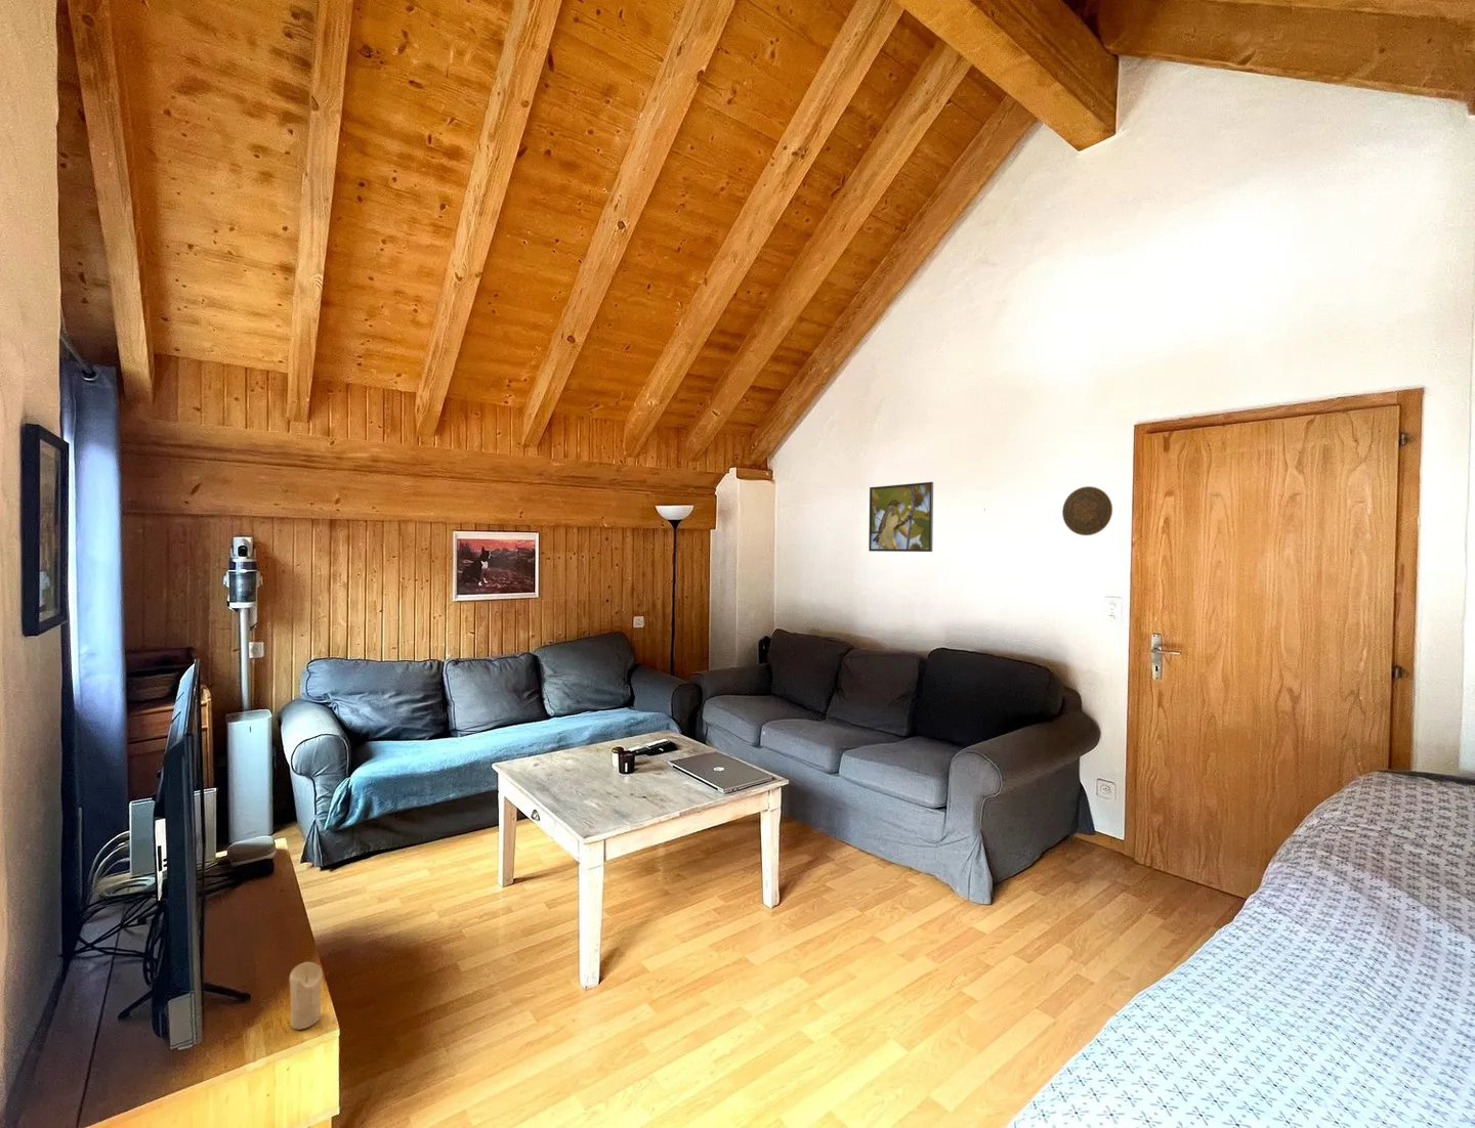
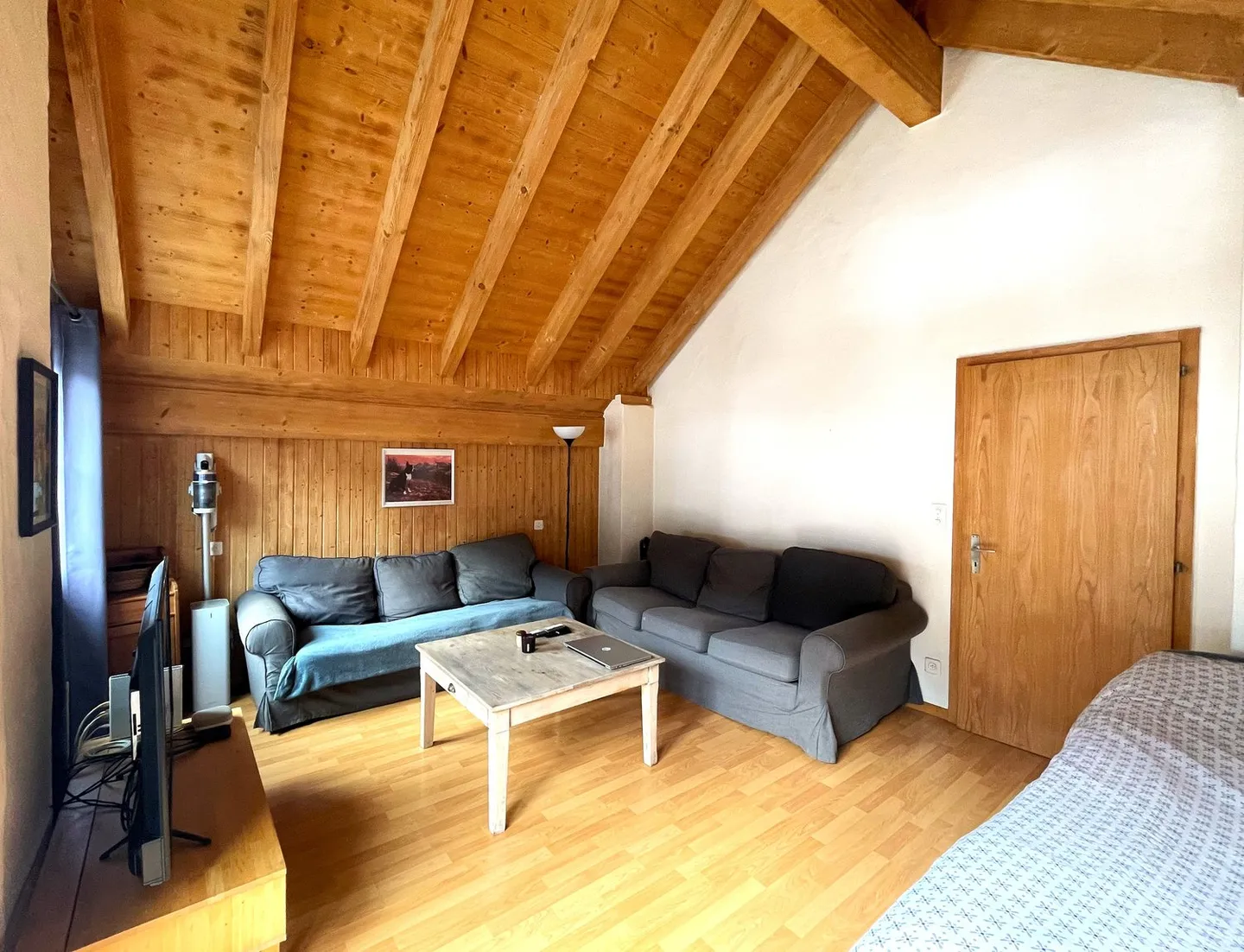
- candle [289,961,324,1031]
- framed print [868,481,934,552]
- decorative plate [1061,485,1113,537]
